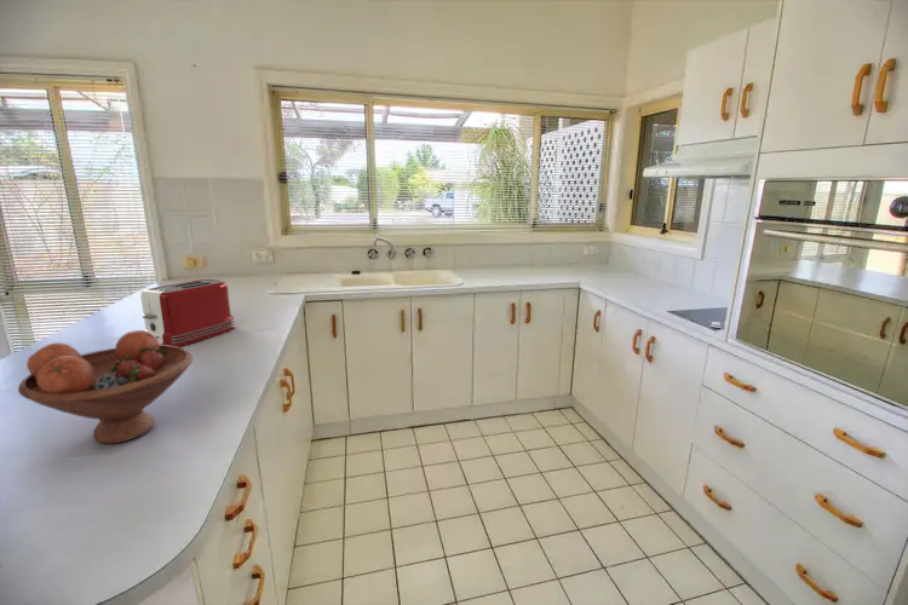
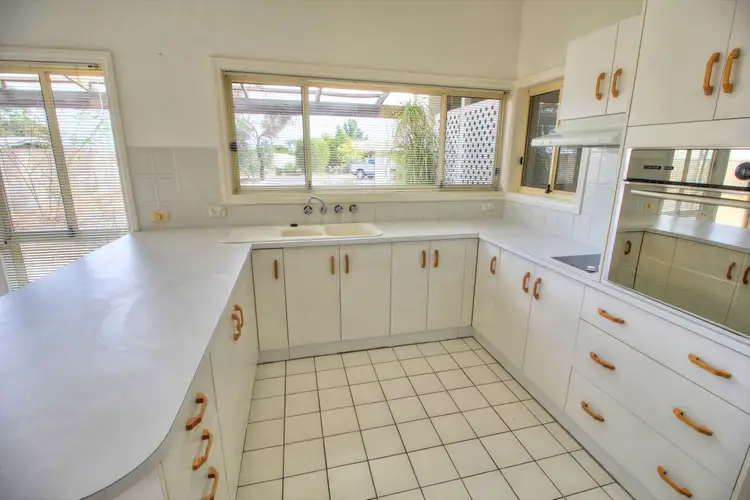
- toaster [139,278,236,347]
- fruit bowl [17,329,194,445]
